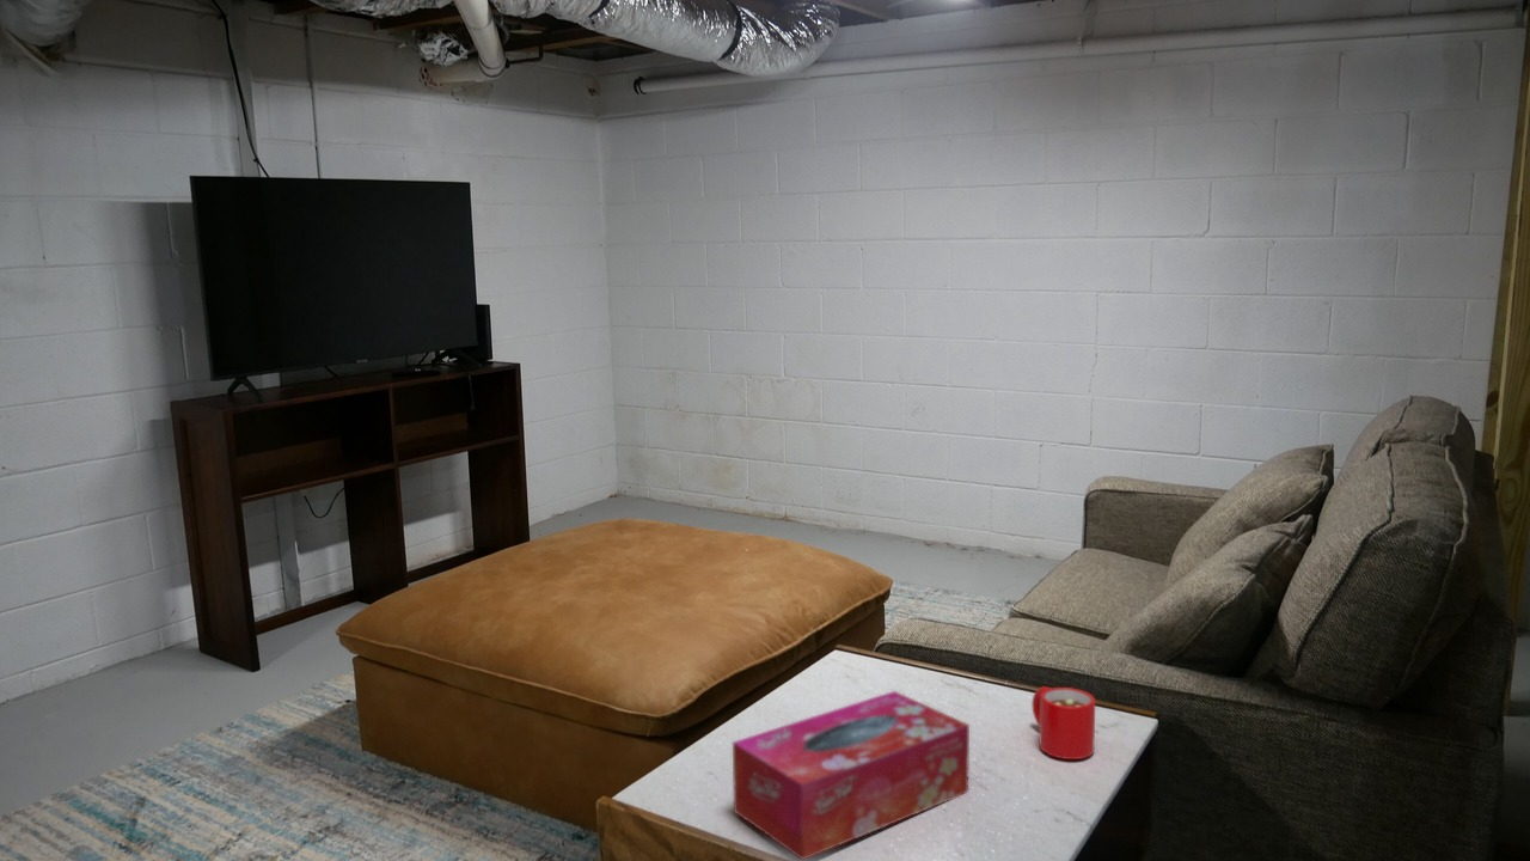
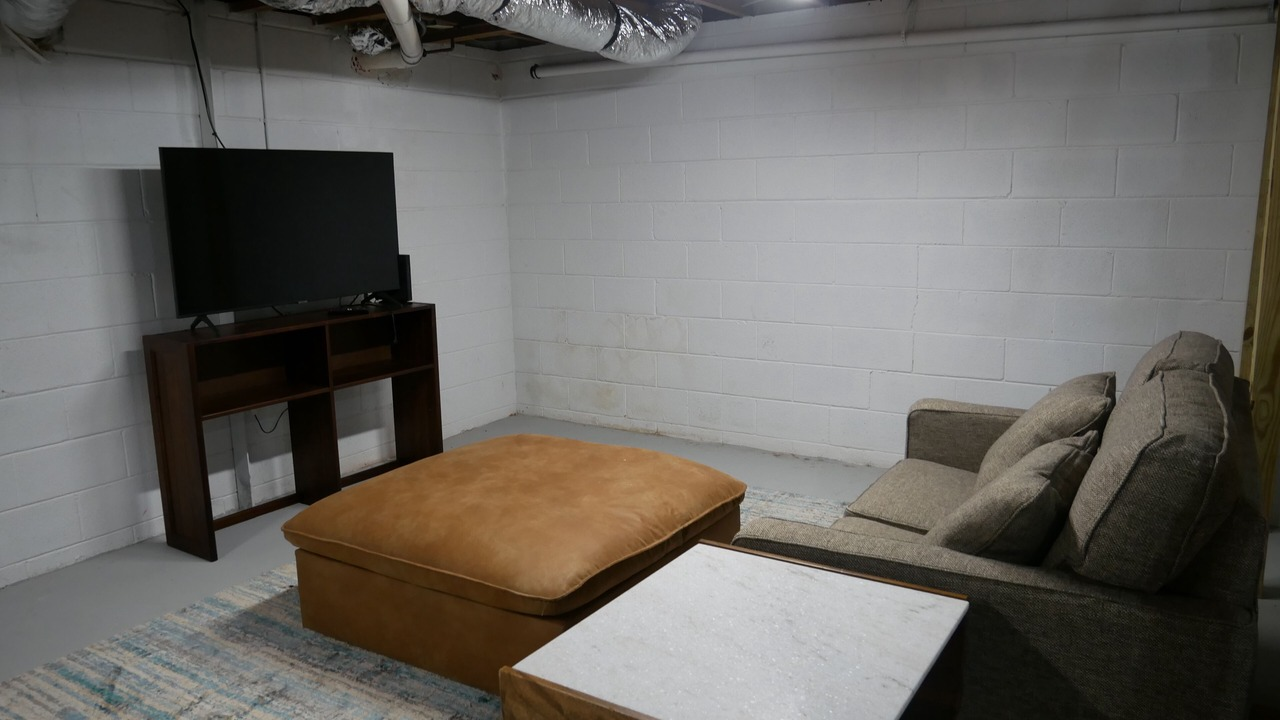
- tissue box [732,690,971,861]
- mug [1030,685,1096,761]
